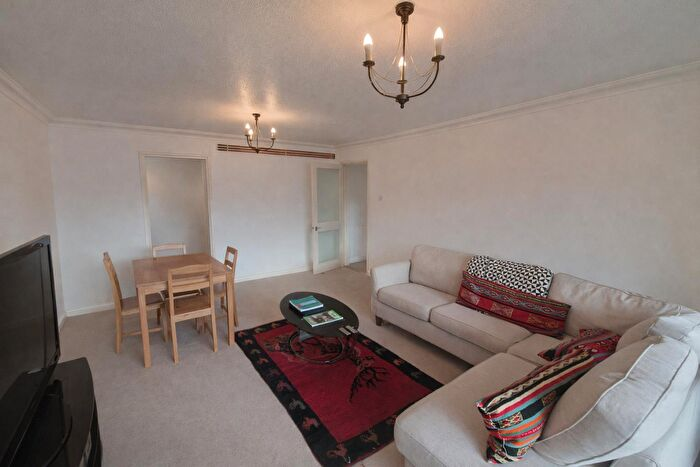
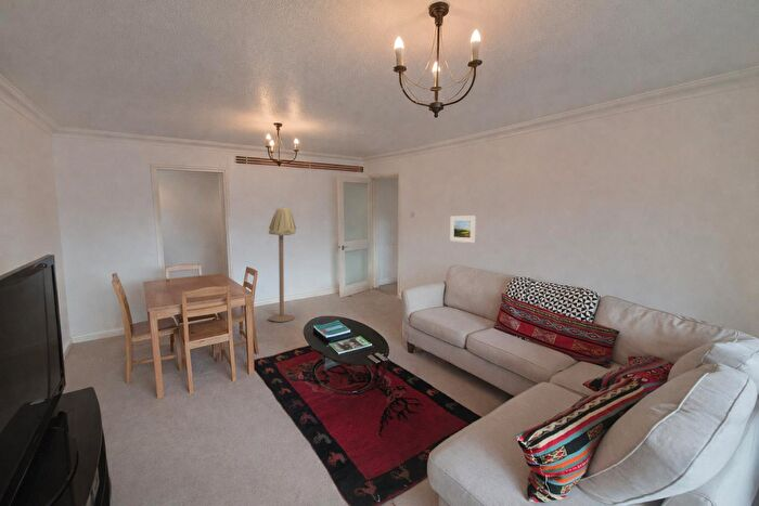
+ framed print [449,215,477,244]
+ floor lamp [268,206,297,323]
